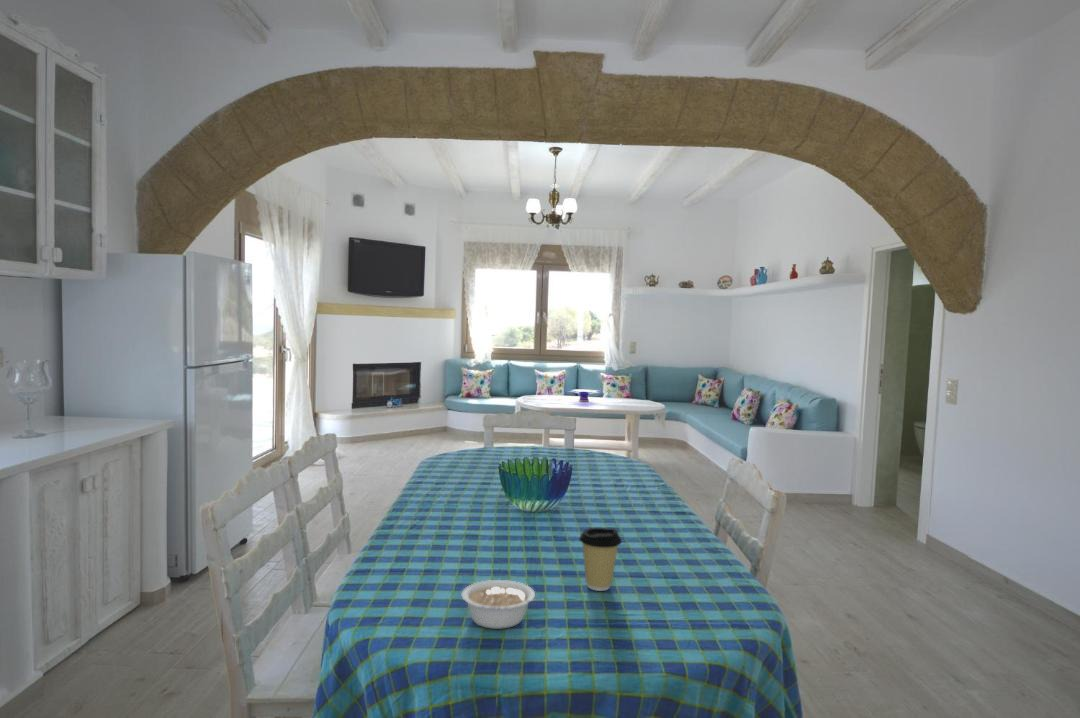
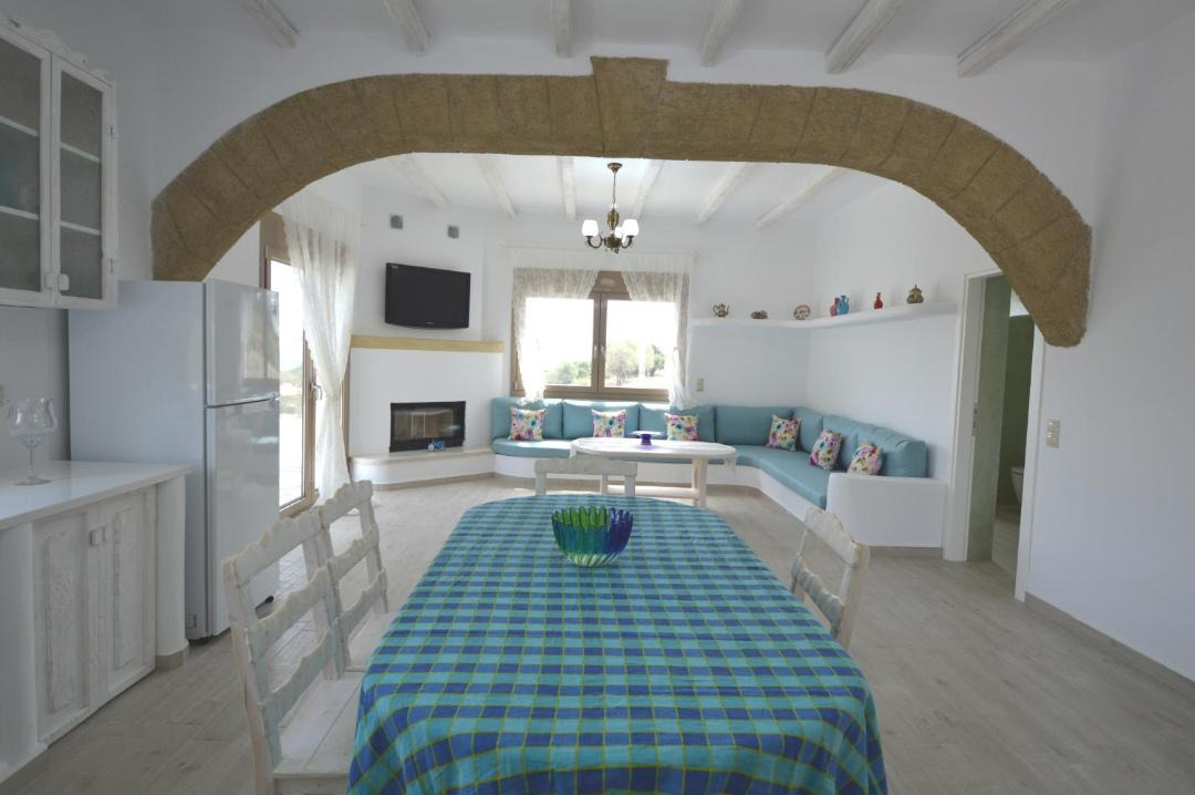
- coffee cup [578,527,623,592]
- legume [460,579,545,630]
